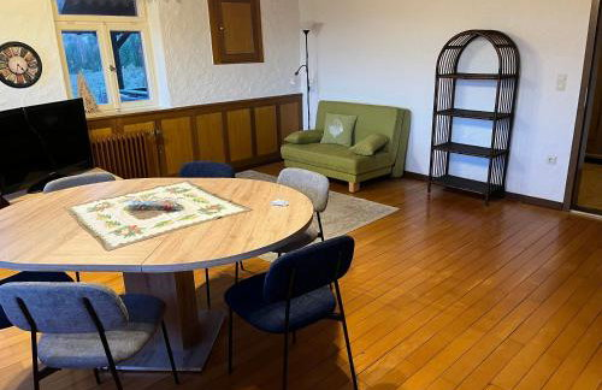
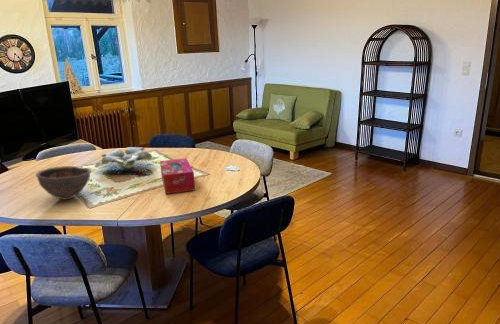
+ plant [94,146,154,169]
+ bowl [35,165,92,201]
+ tissue box [159,157,196,195]
